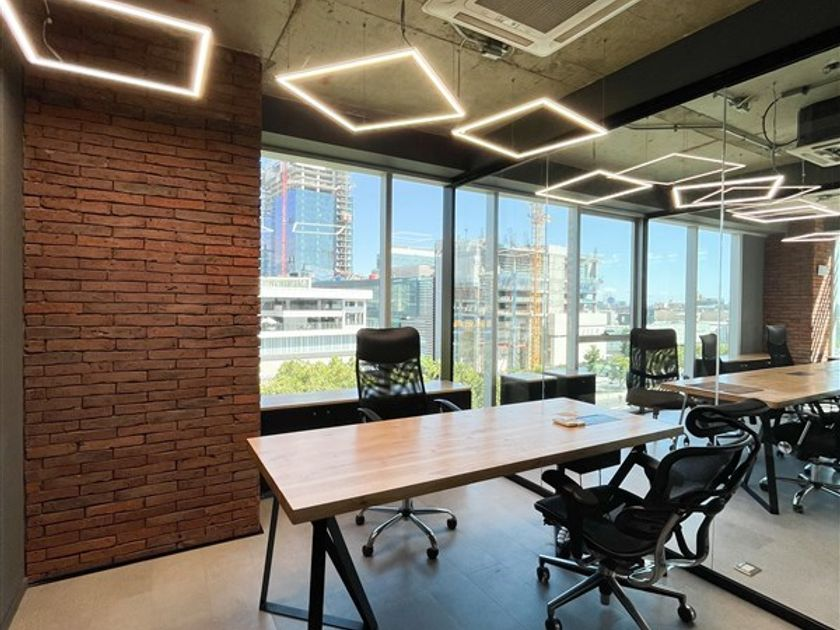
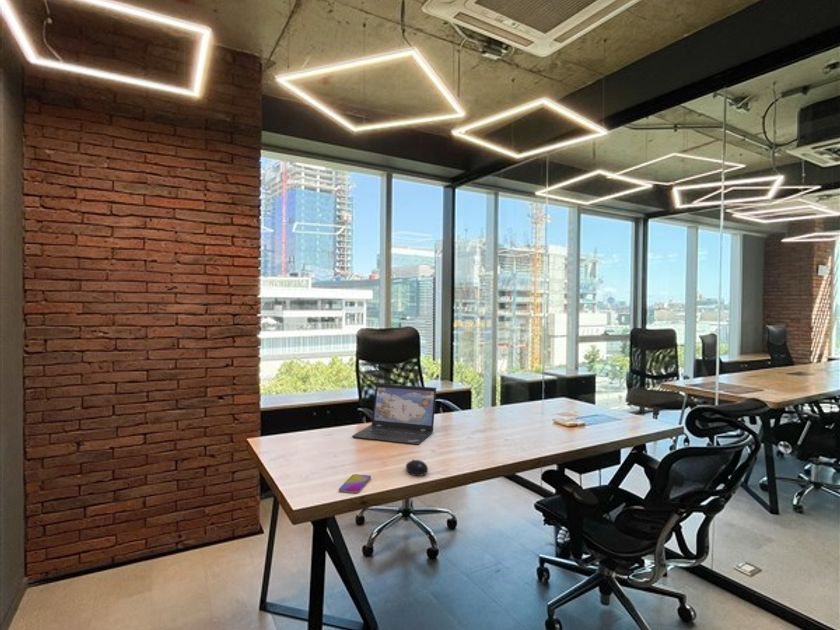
+ smartphone [338,473,372,494]
+ laptop [351,383,437,446]
+ computer mouse [405,459,429,477]
